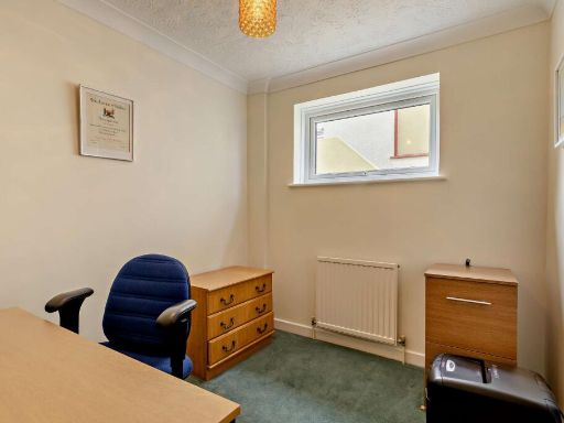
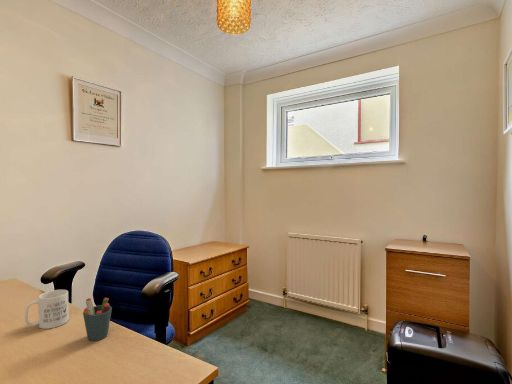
+ mug [24,289,69,330]
+ pen holder [82,297,113,342]
